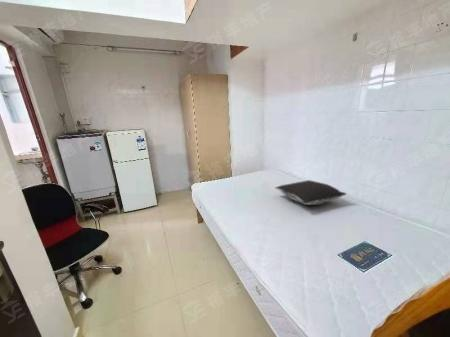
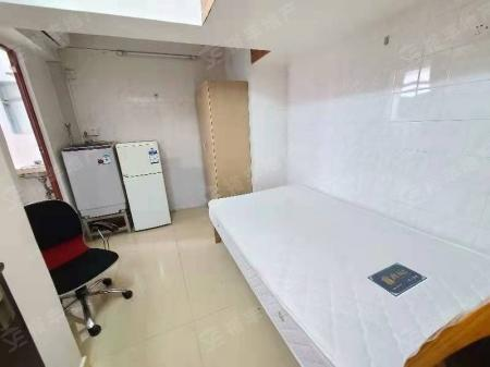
- pillow [274,179,347,206]
